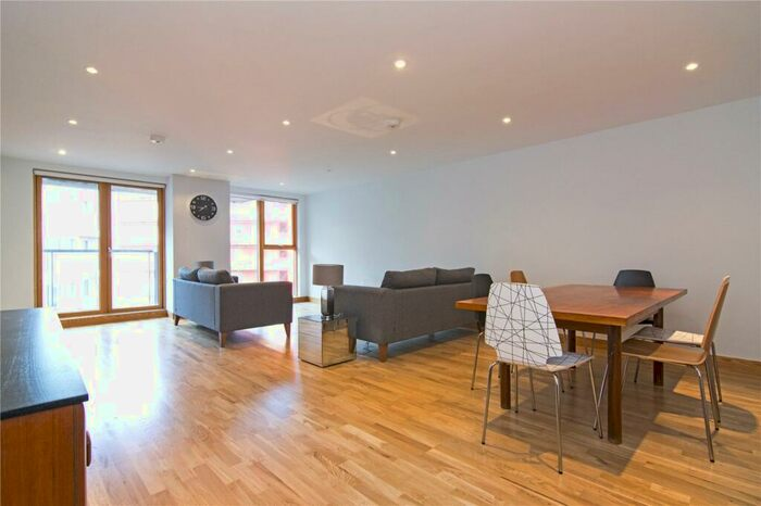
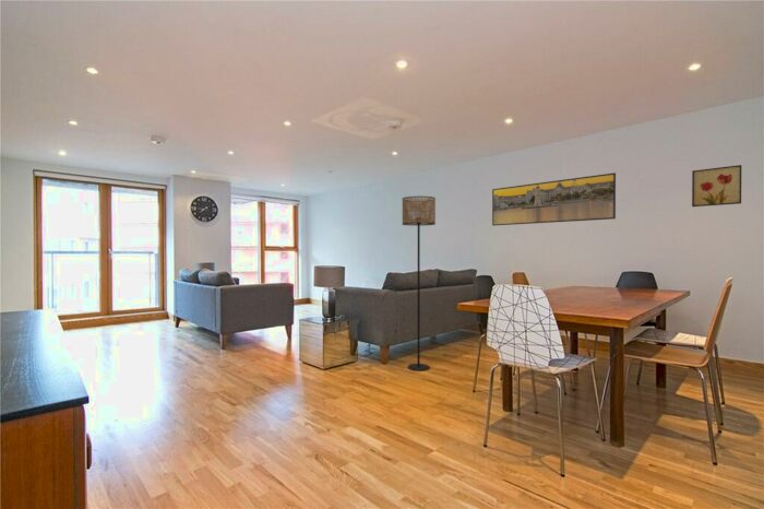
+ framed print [491,171,617,226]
+ wall art [691,164,742,208]
+ floor lamp [402,196,437,371]
